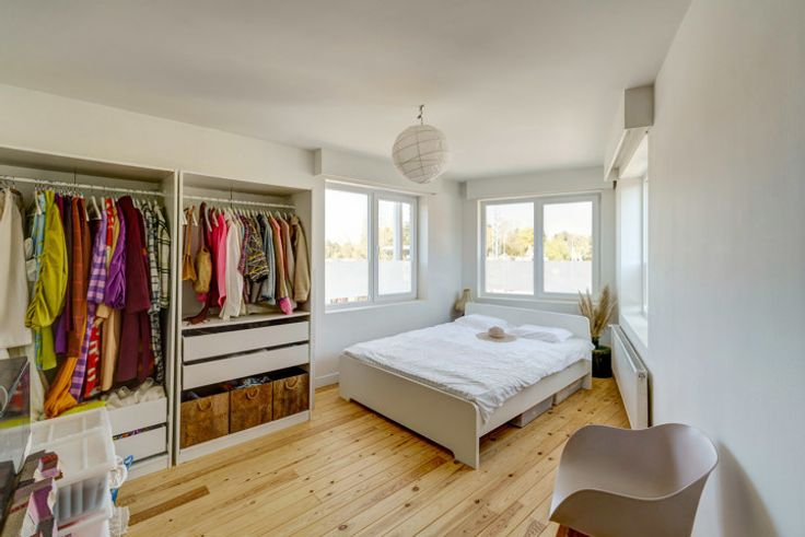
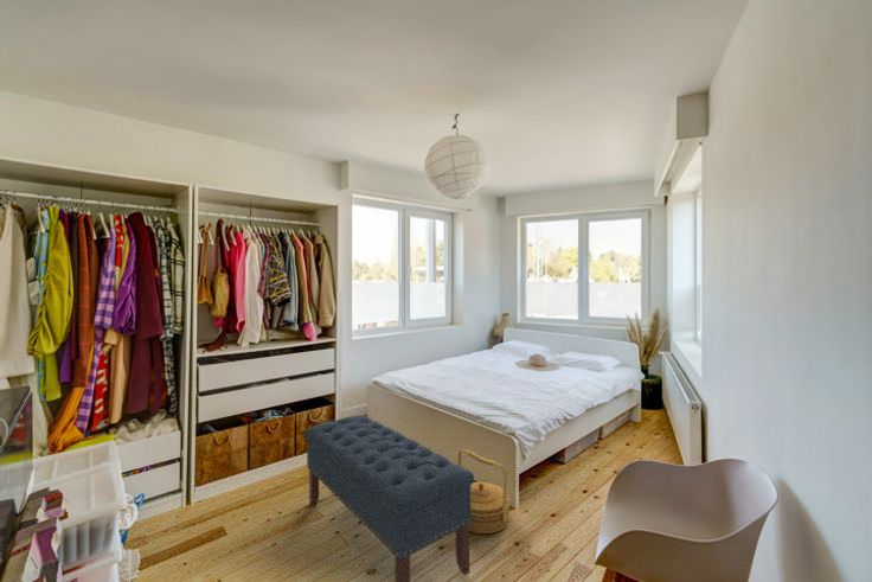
+ bench [303,414,475,582]
+ basket [457,448,511,535]
